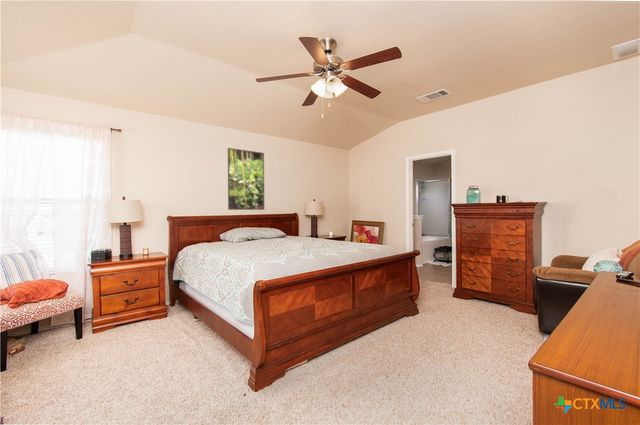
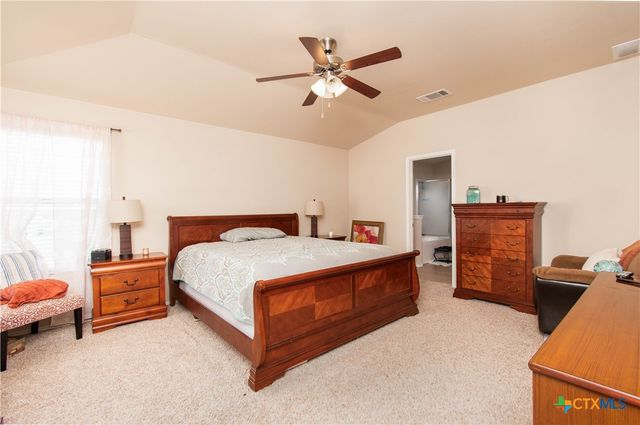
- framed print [227,147,265,211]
